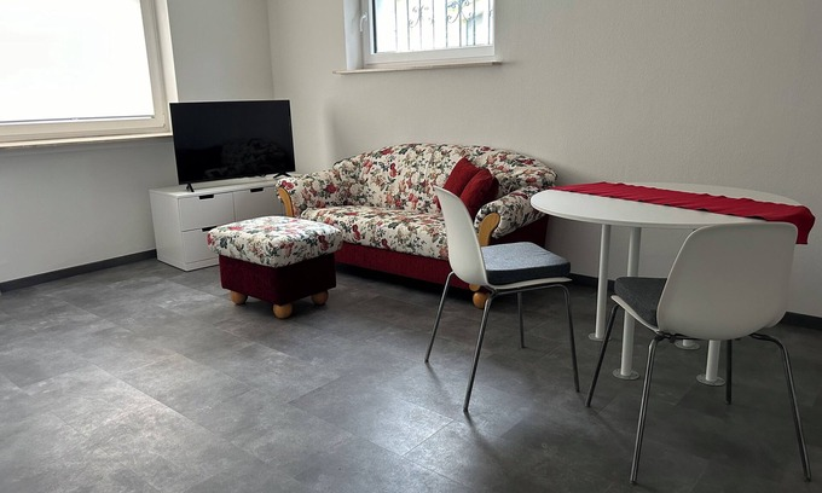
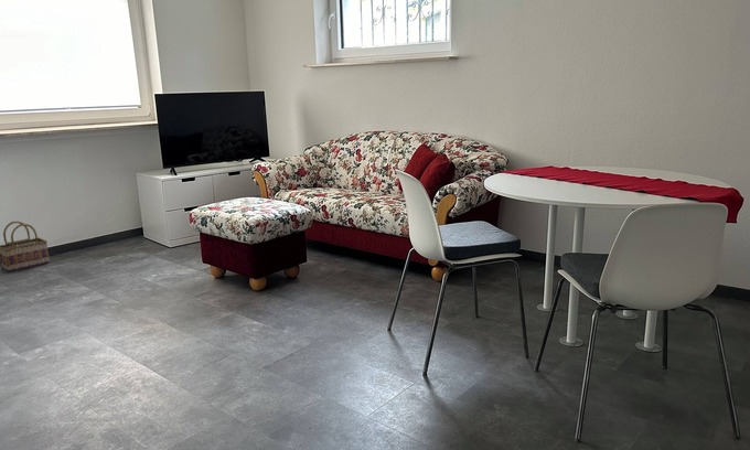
+ basket [0,221,51,272]
